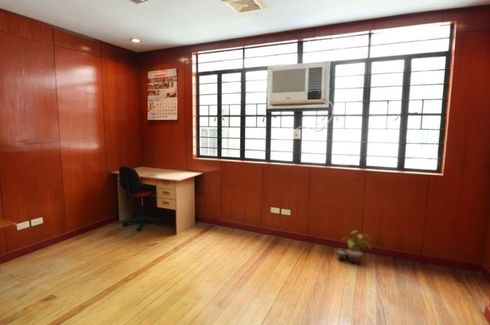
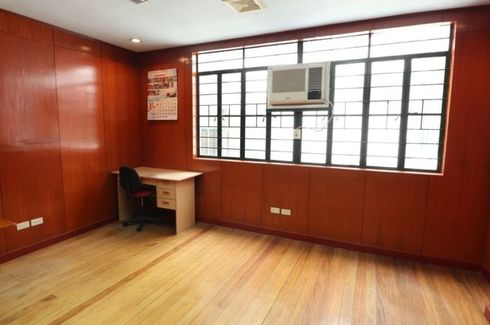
- potted plant [336,230,372,264]
